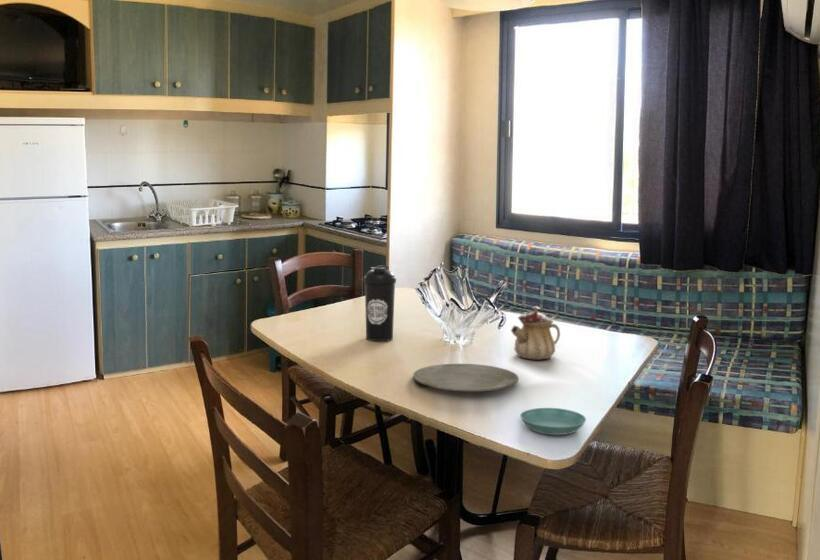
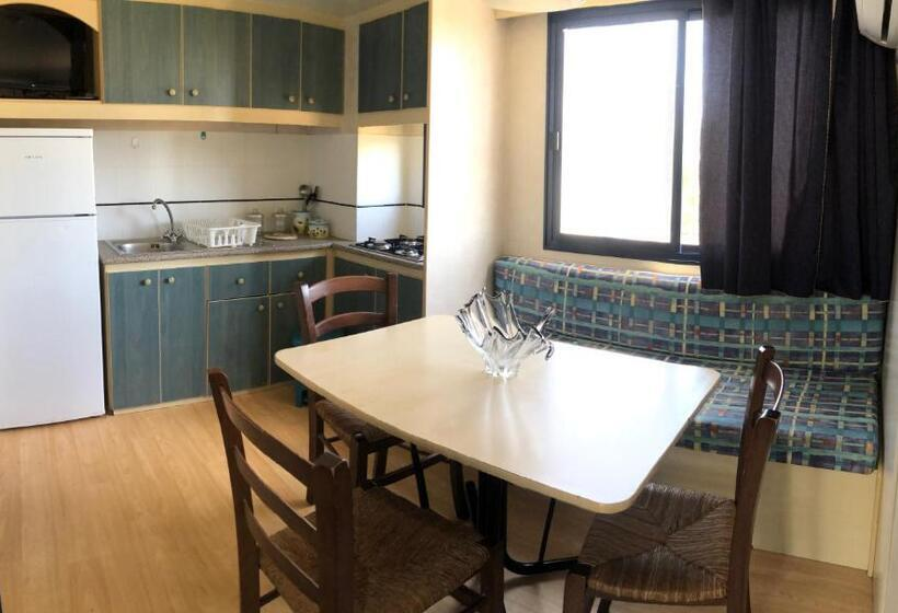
- plate [412,363,520,392]
- teapot [510,305,561,361]
- saucer [519,407,587,436]
- water bottle [363,265,397,342]
